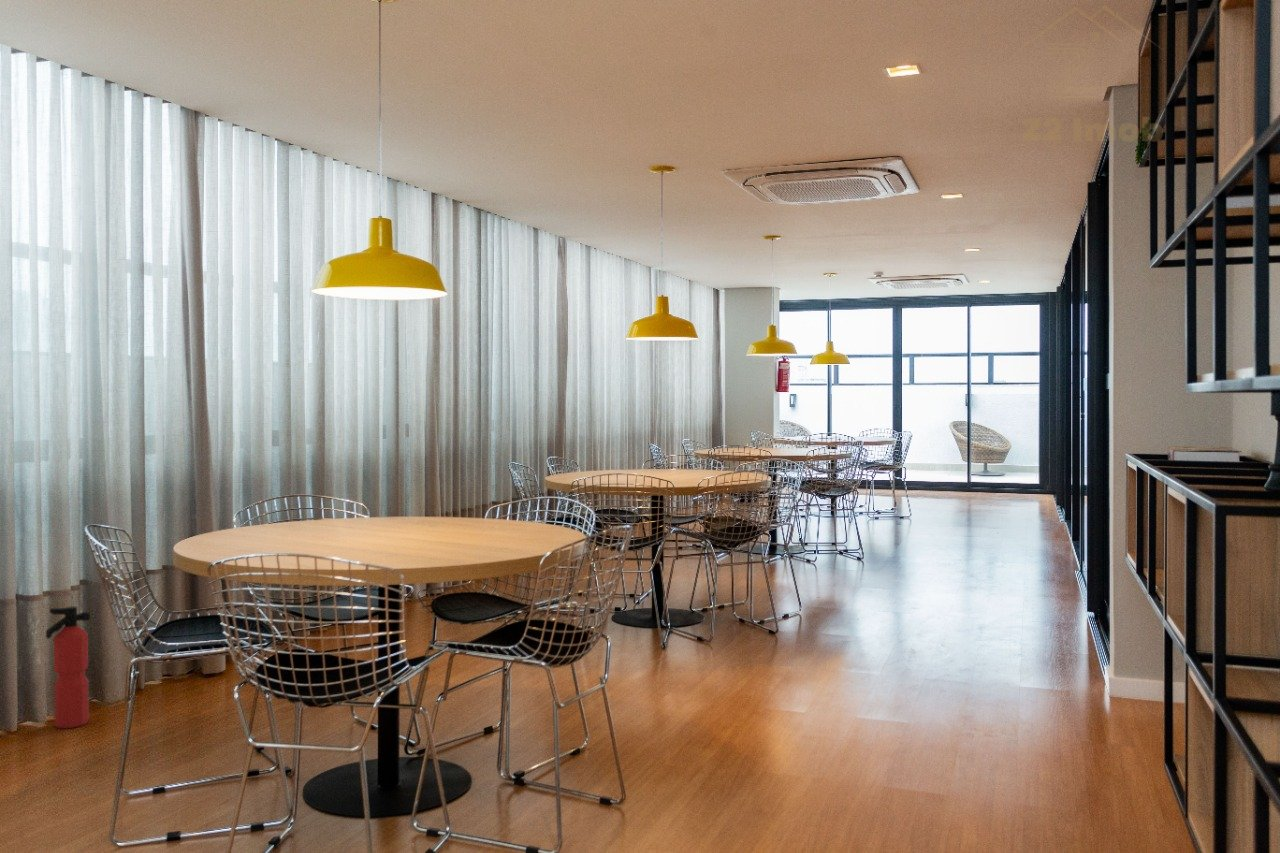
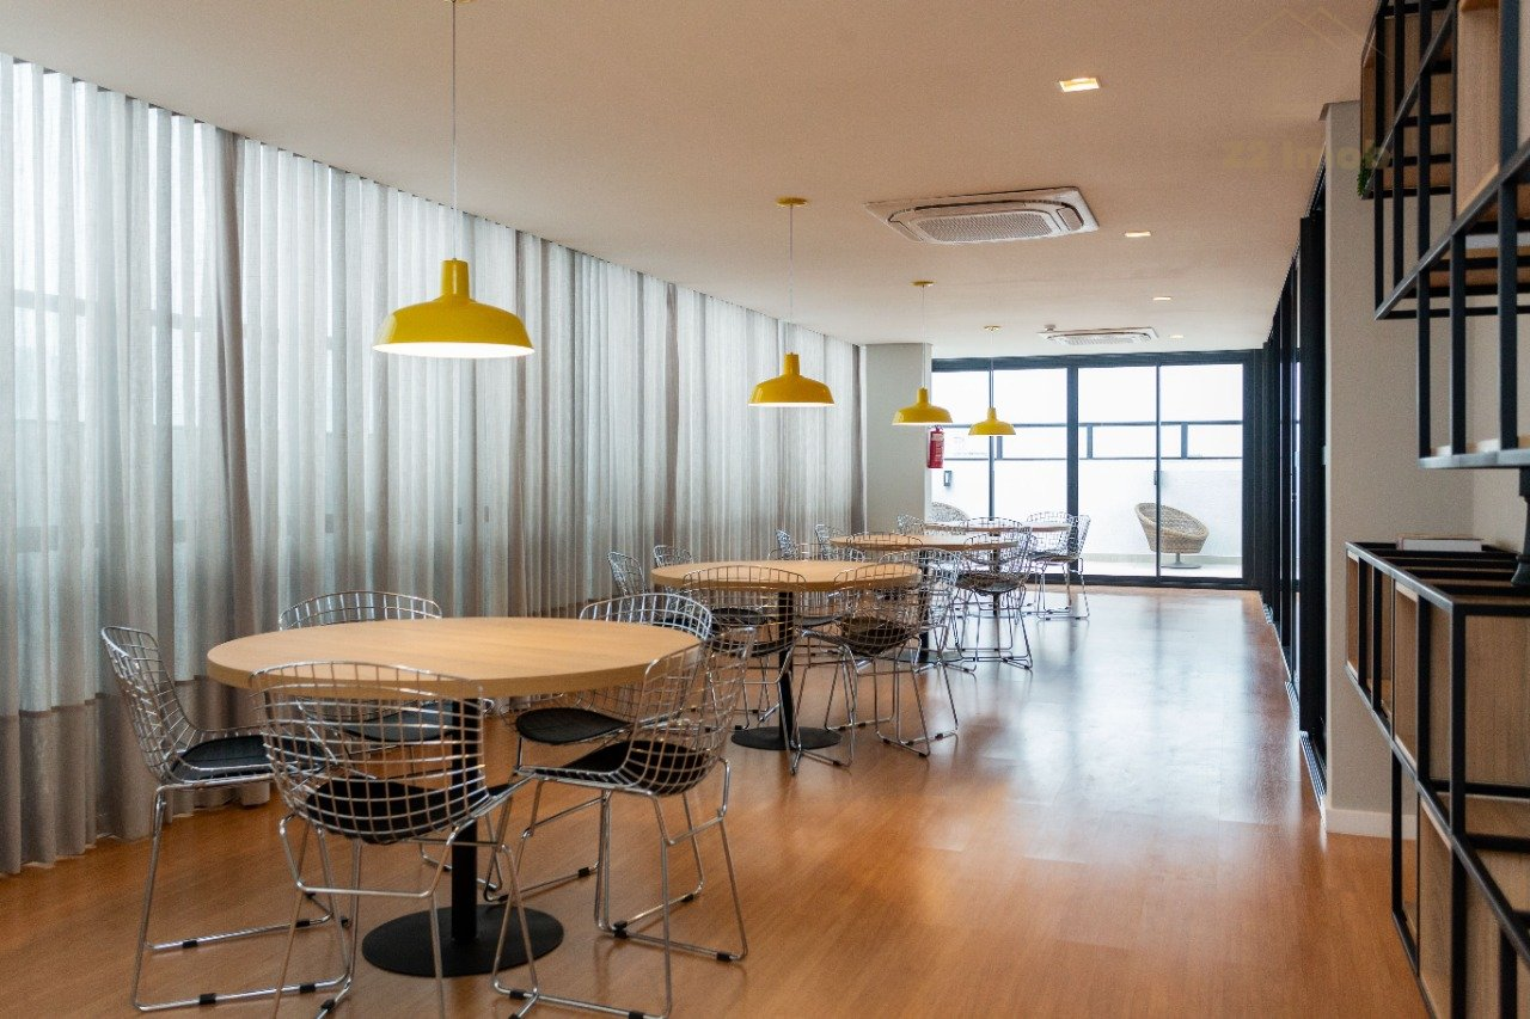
- fire extinguisher [45,606,91,729]
